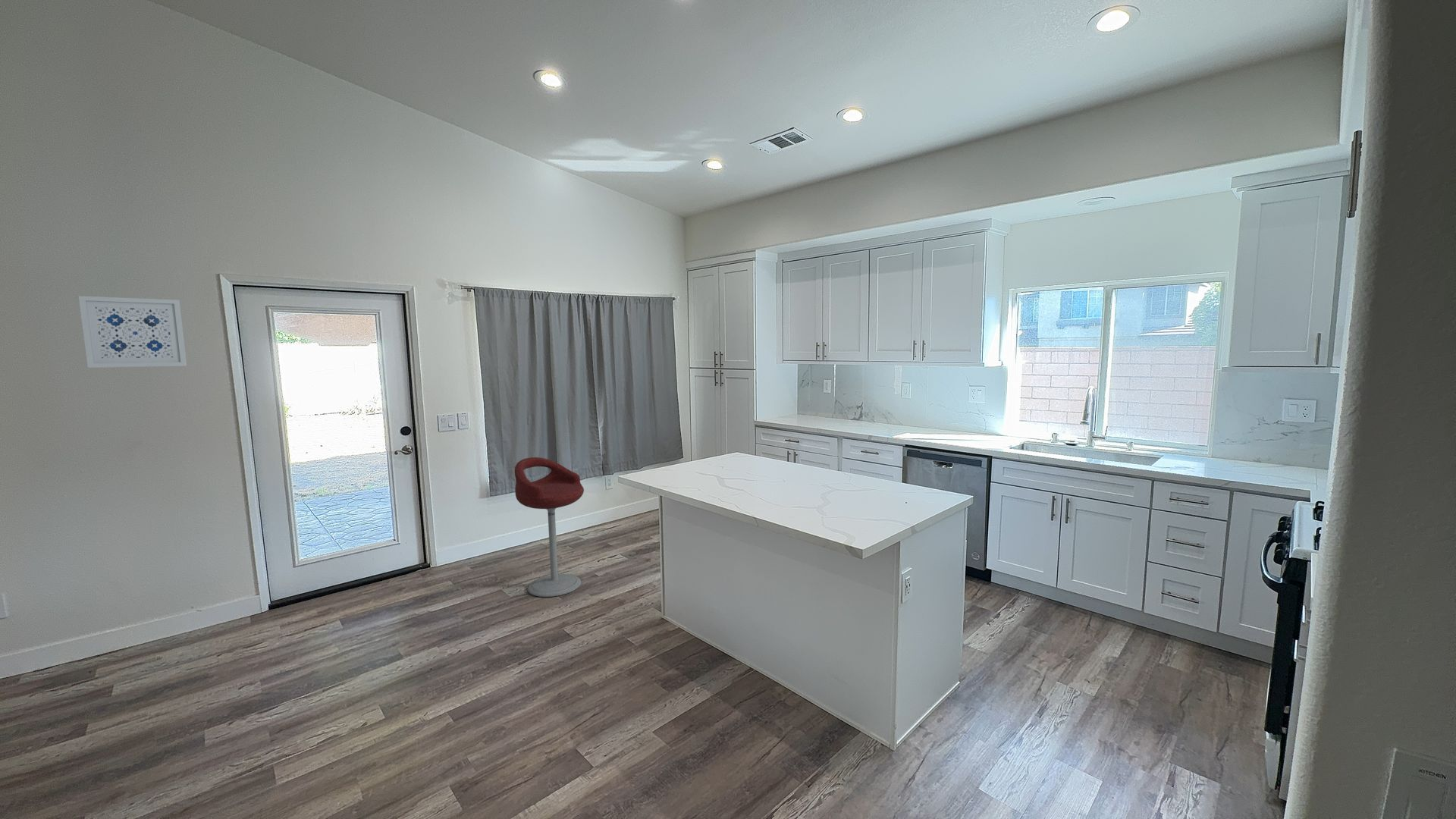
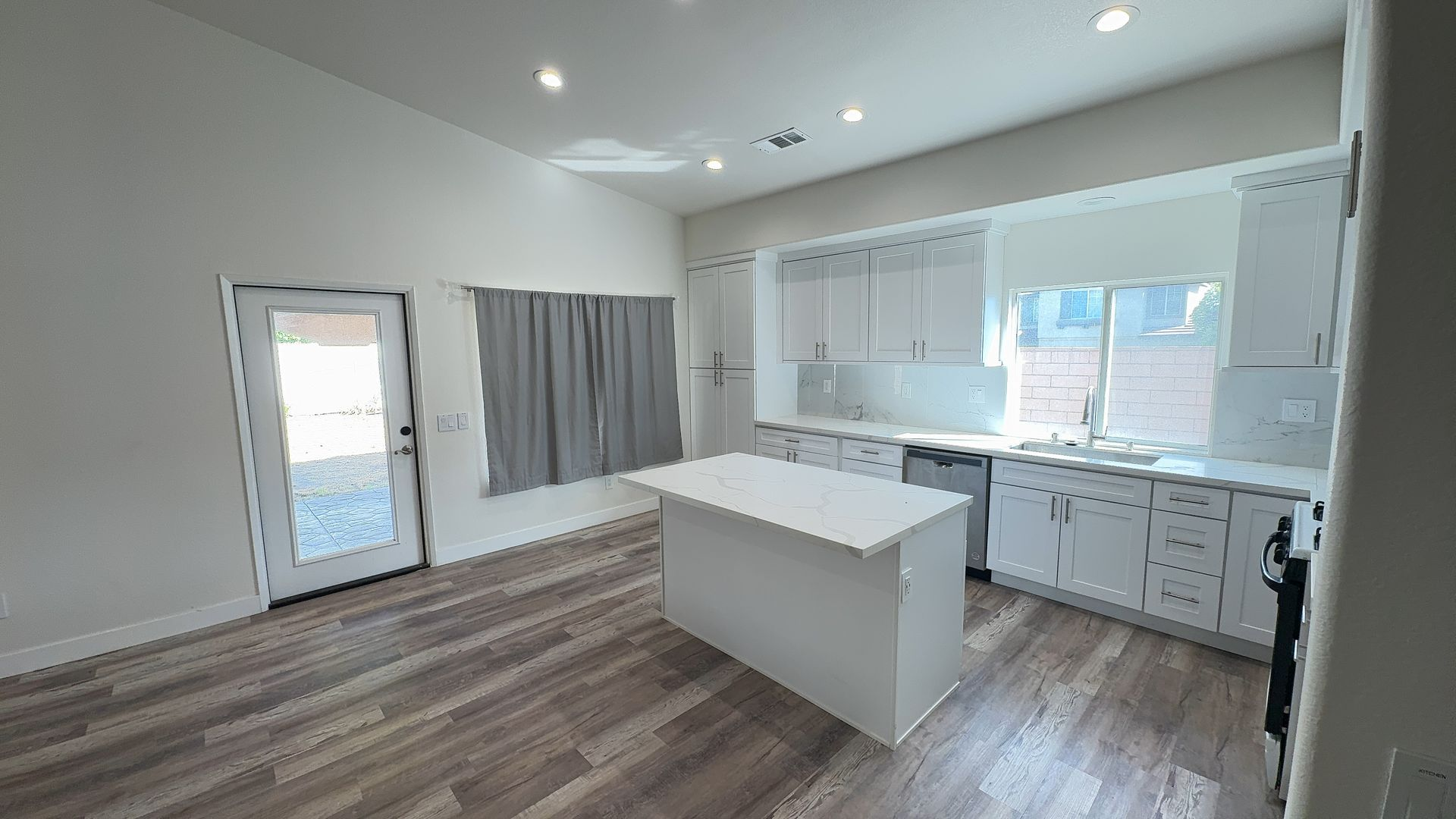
- bar stool [513,457,585,598]
- wall art [78,295,187,369]
